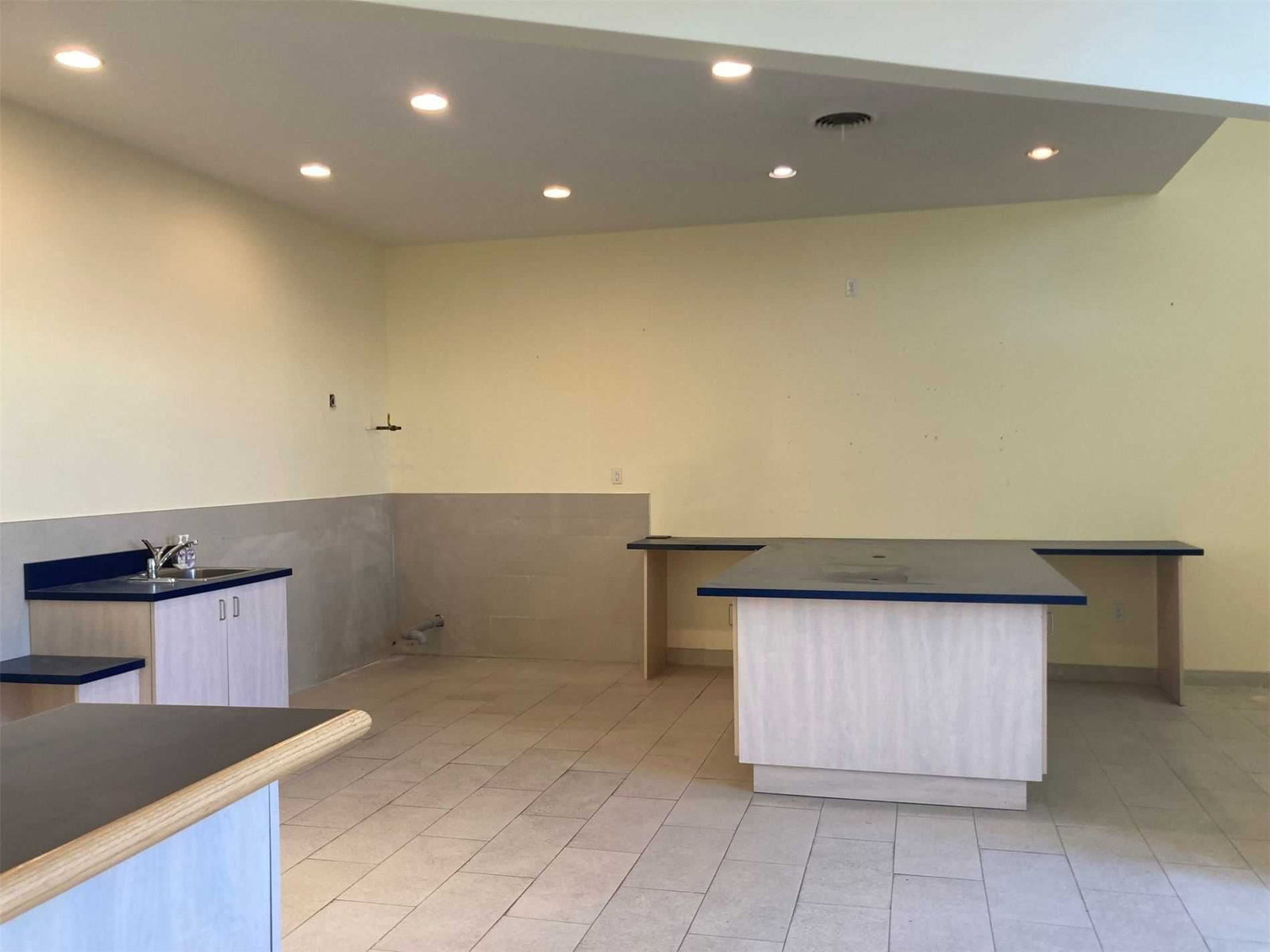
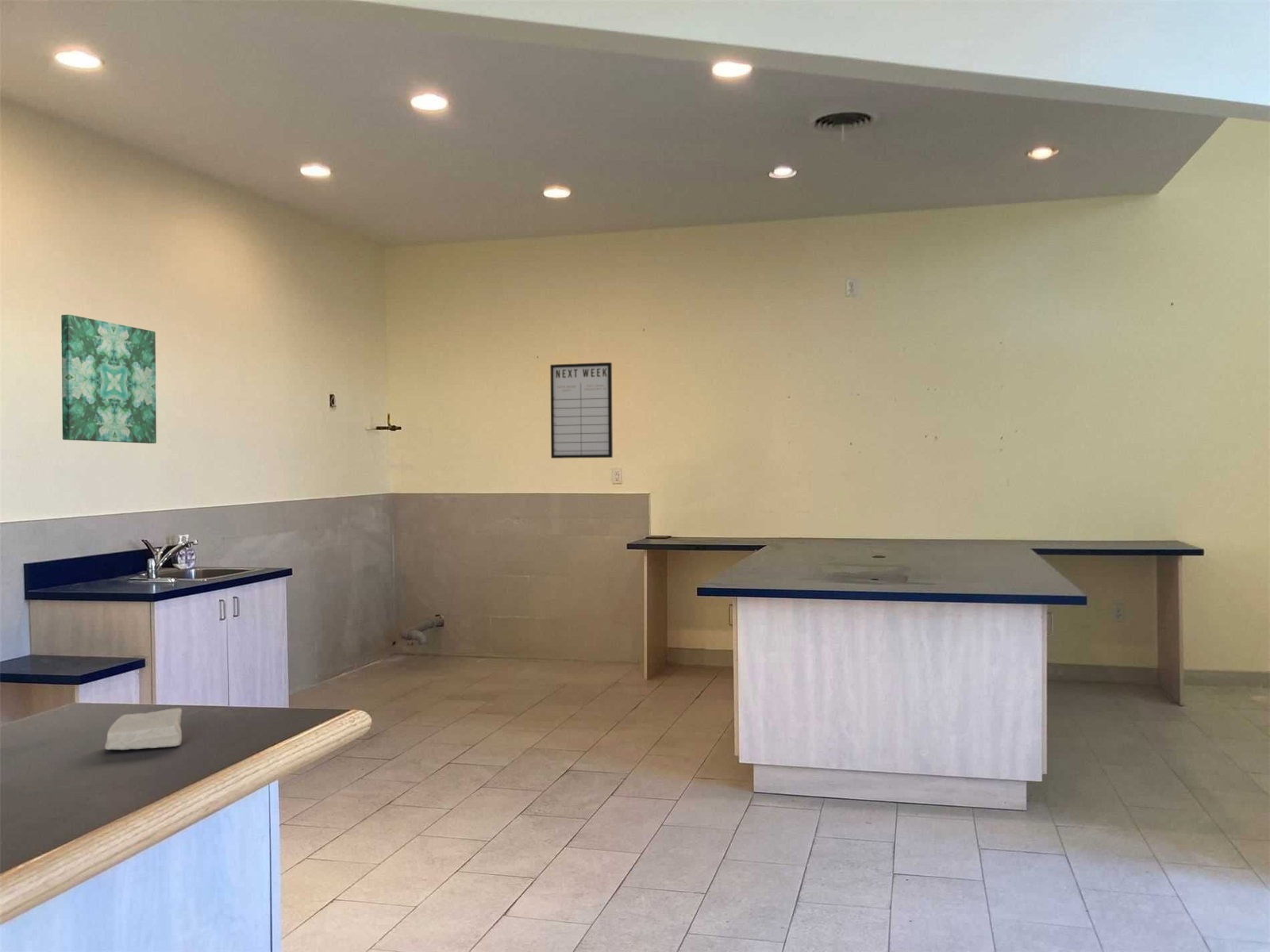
+ soap bar [104,708,183,750]
+ writing board [549,362,614,459]
+ wall art [60,314,157,444]
